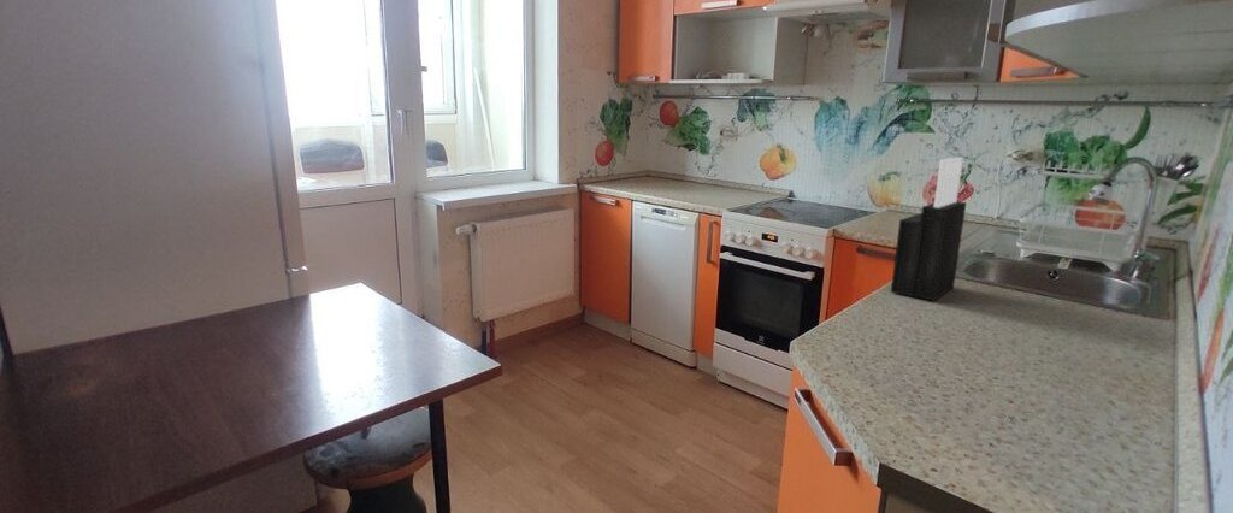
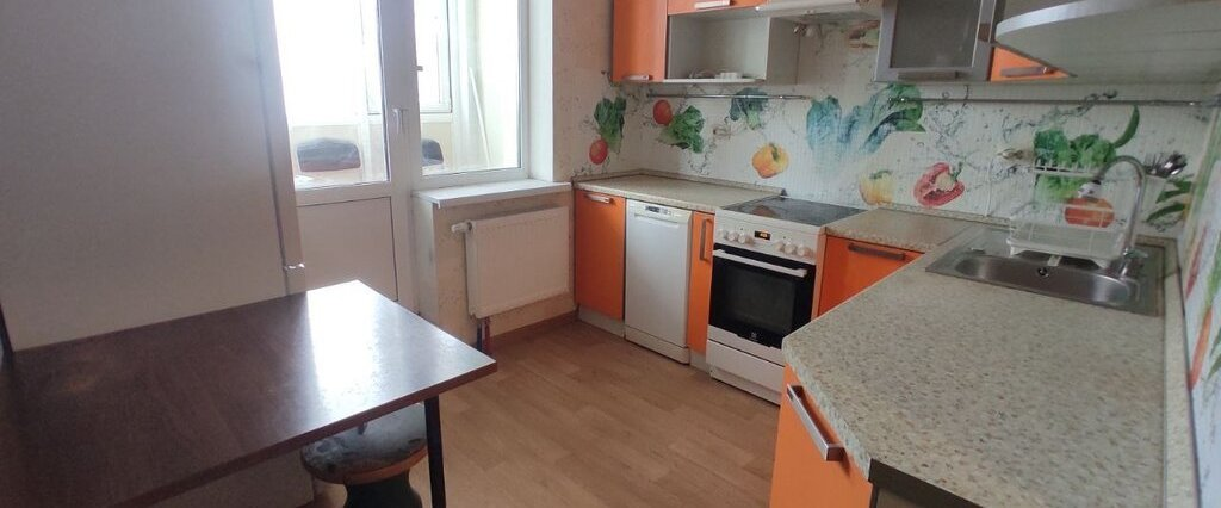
- knife block [890,155,968,302]
